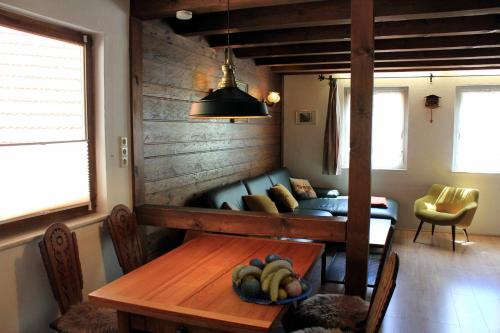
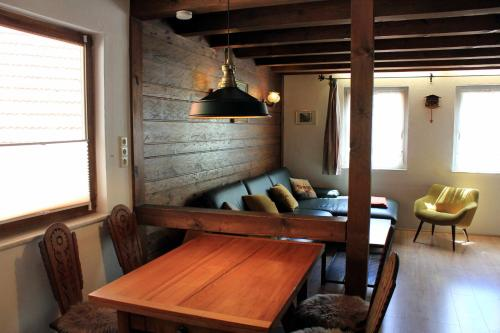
- fruit bowl [231,253,313,306]
